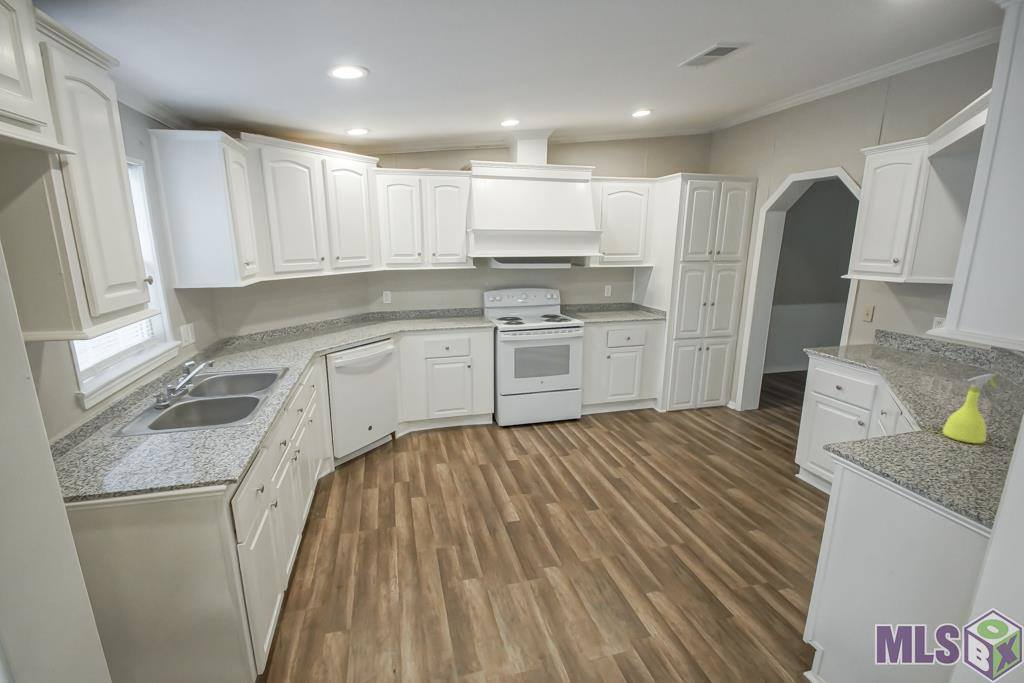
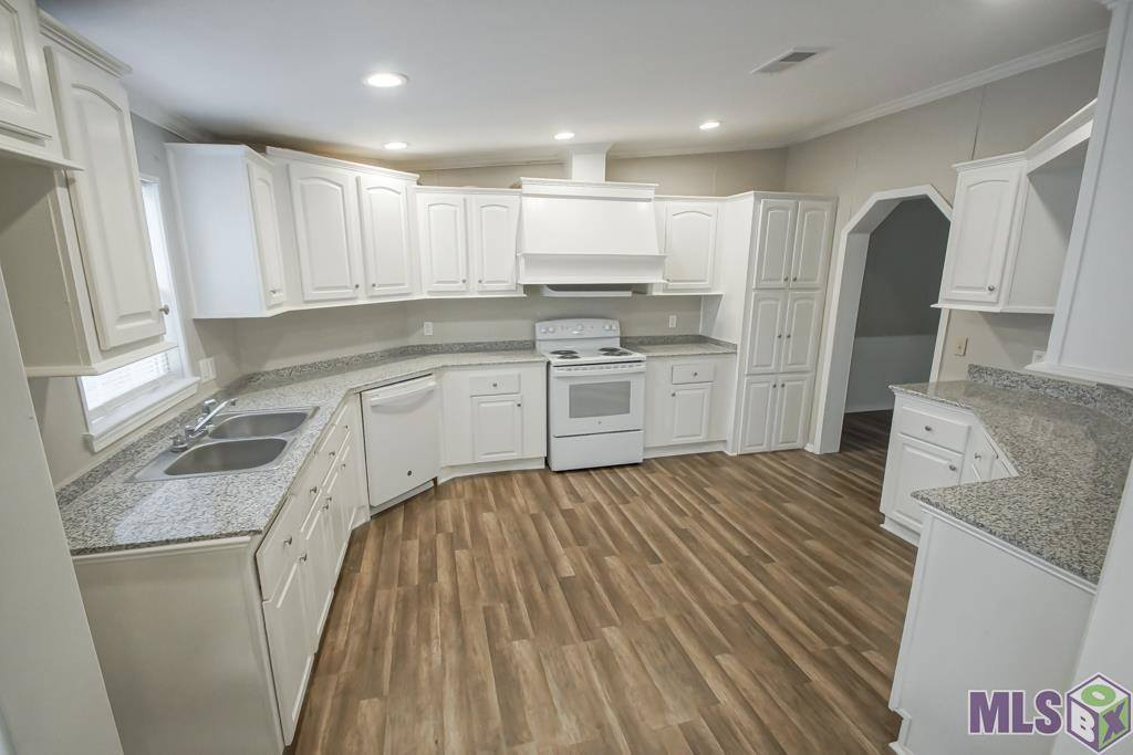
- spray bottle [942,373,998,444]
